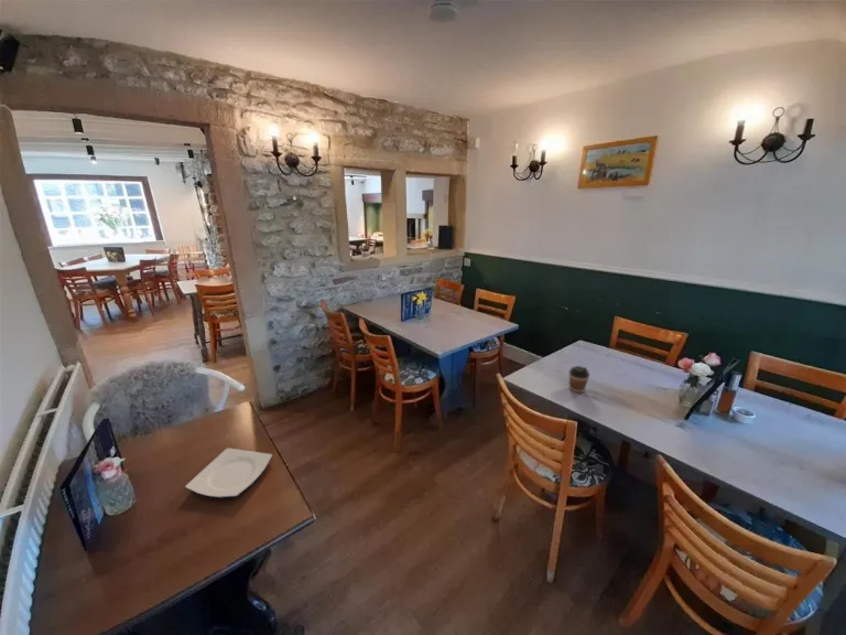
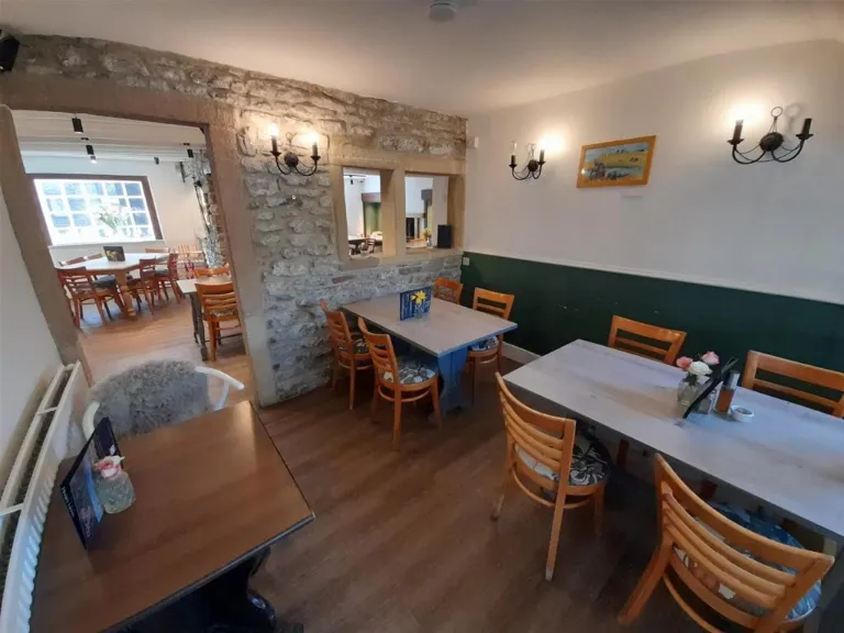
- coffee cup [568,365,590,394]
- plate [184,446,273,499]
